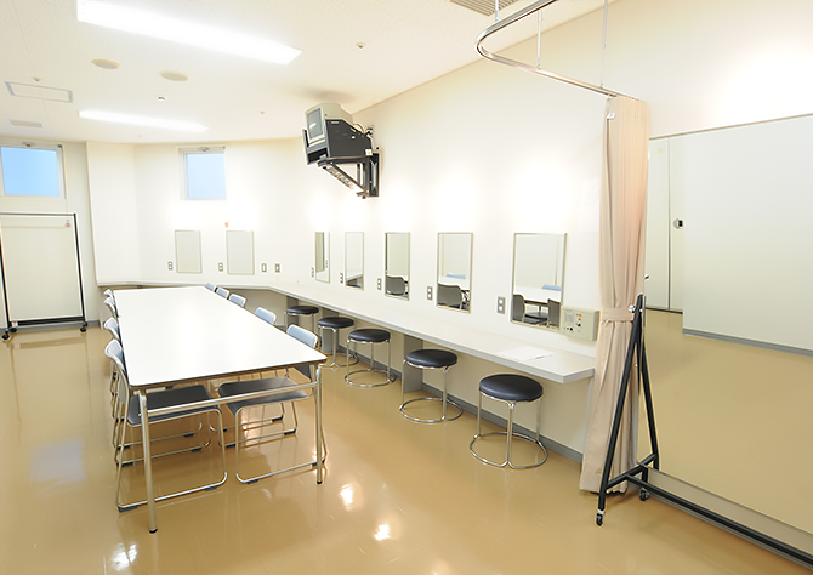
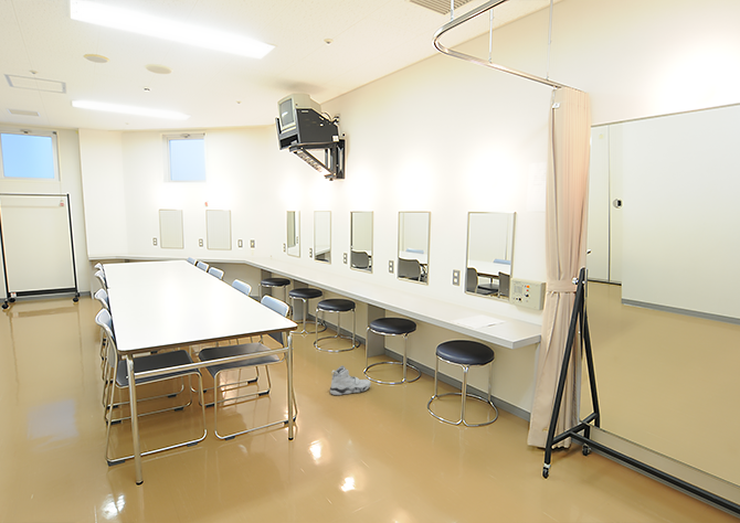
+ sneaker [329,364,372,396]
